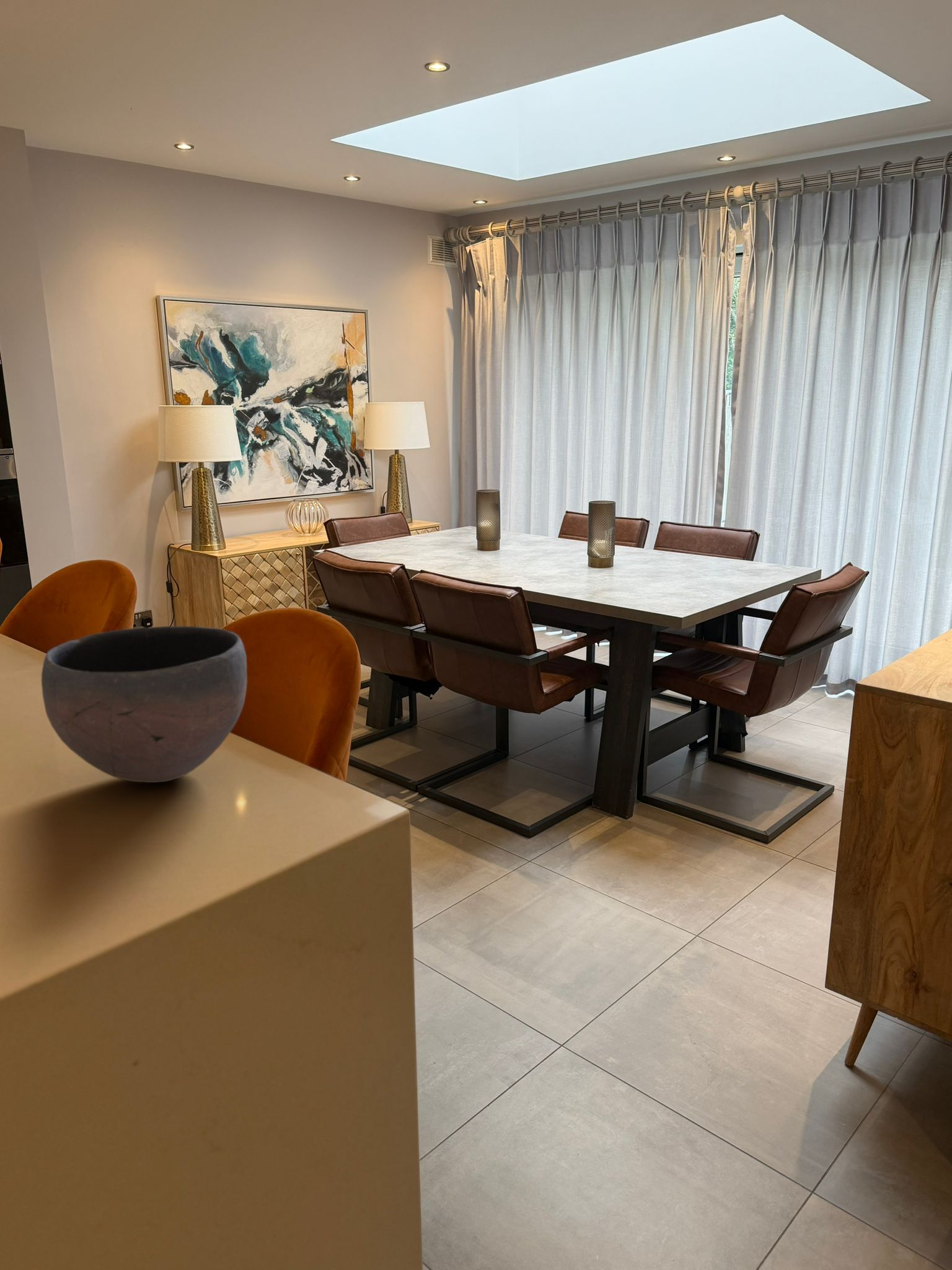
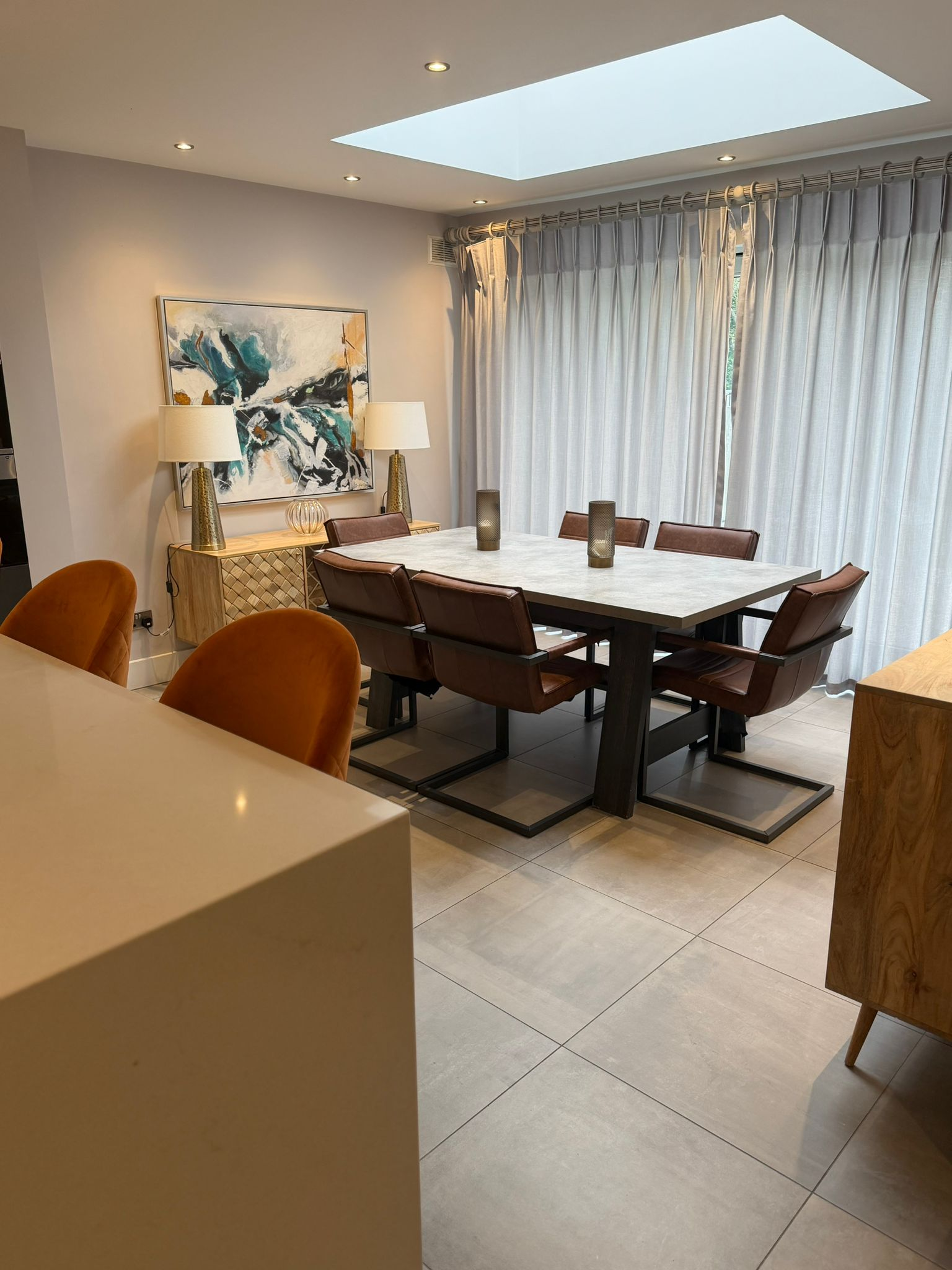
- bowl [41,625,248,783]
